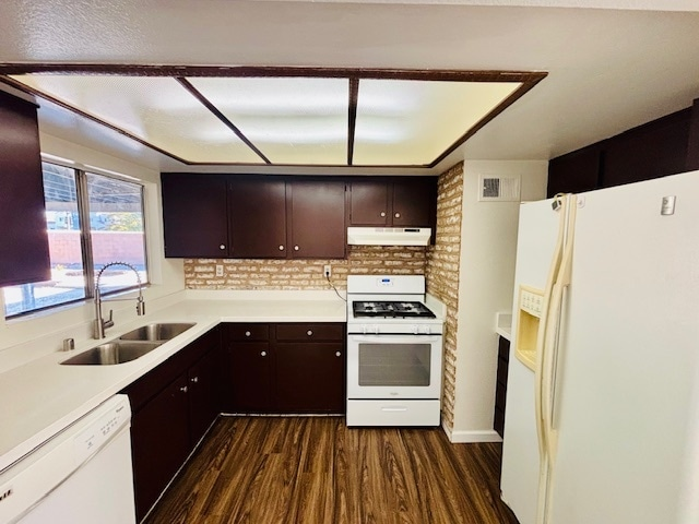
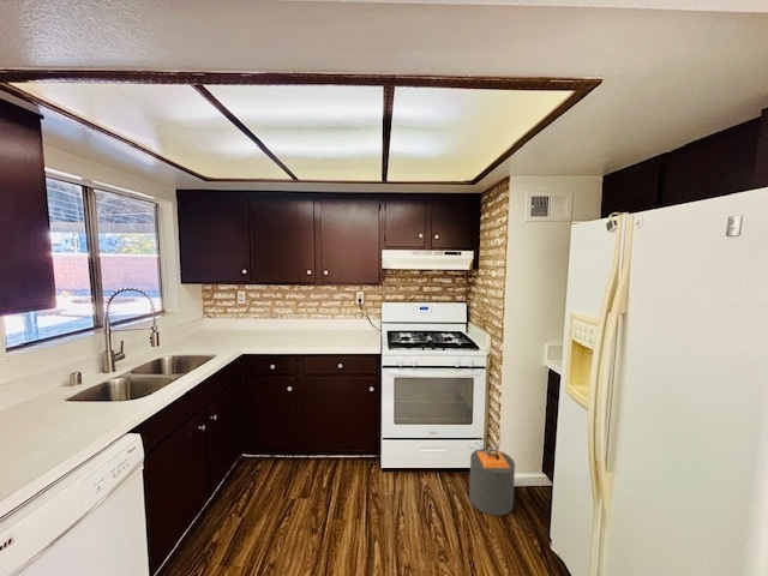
+ trash can [468,437,516,517]
